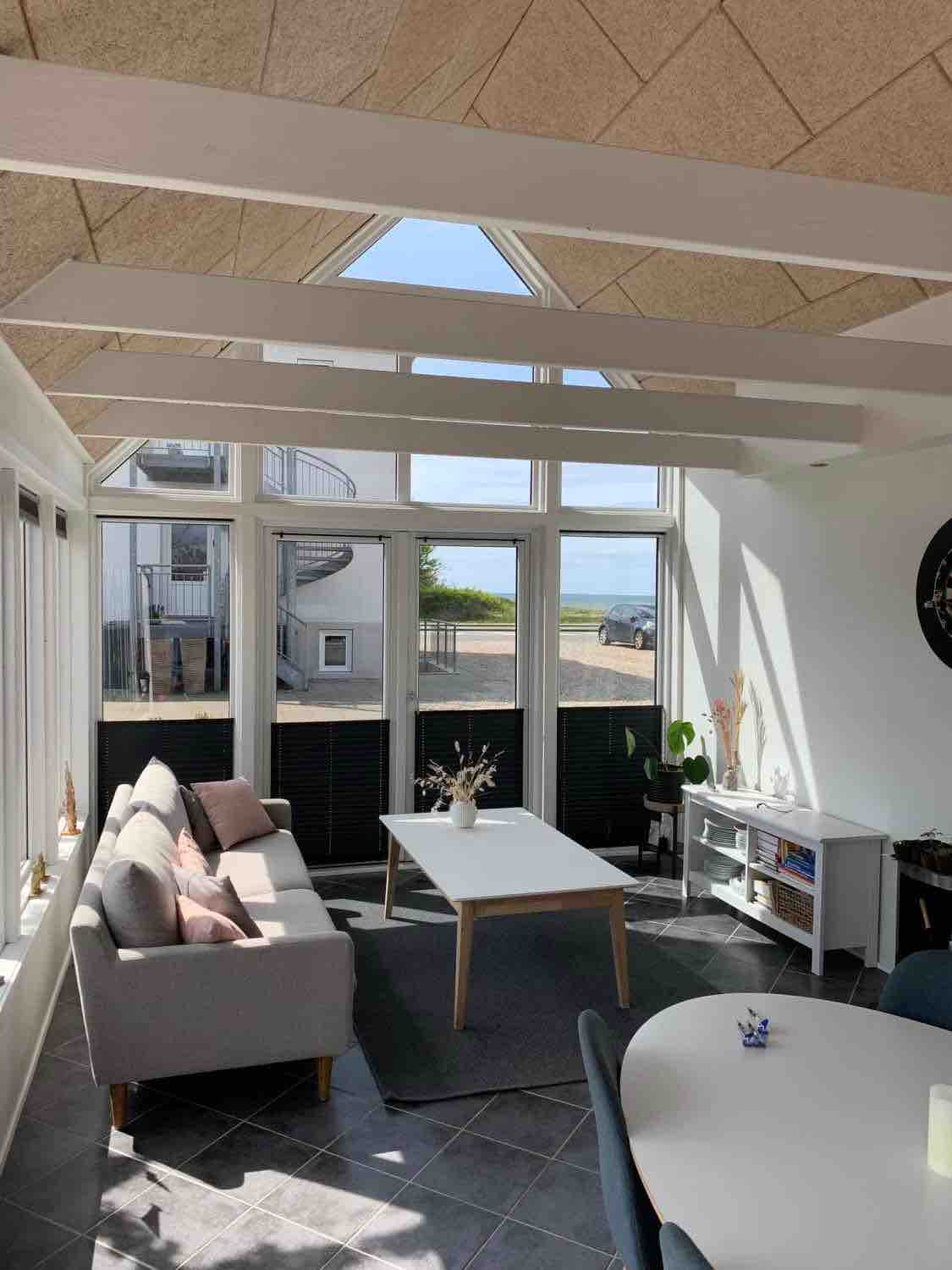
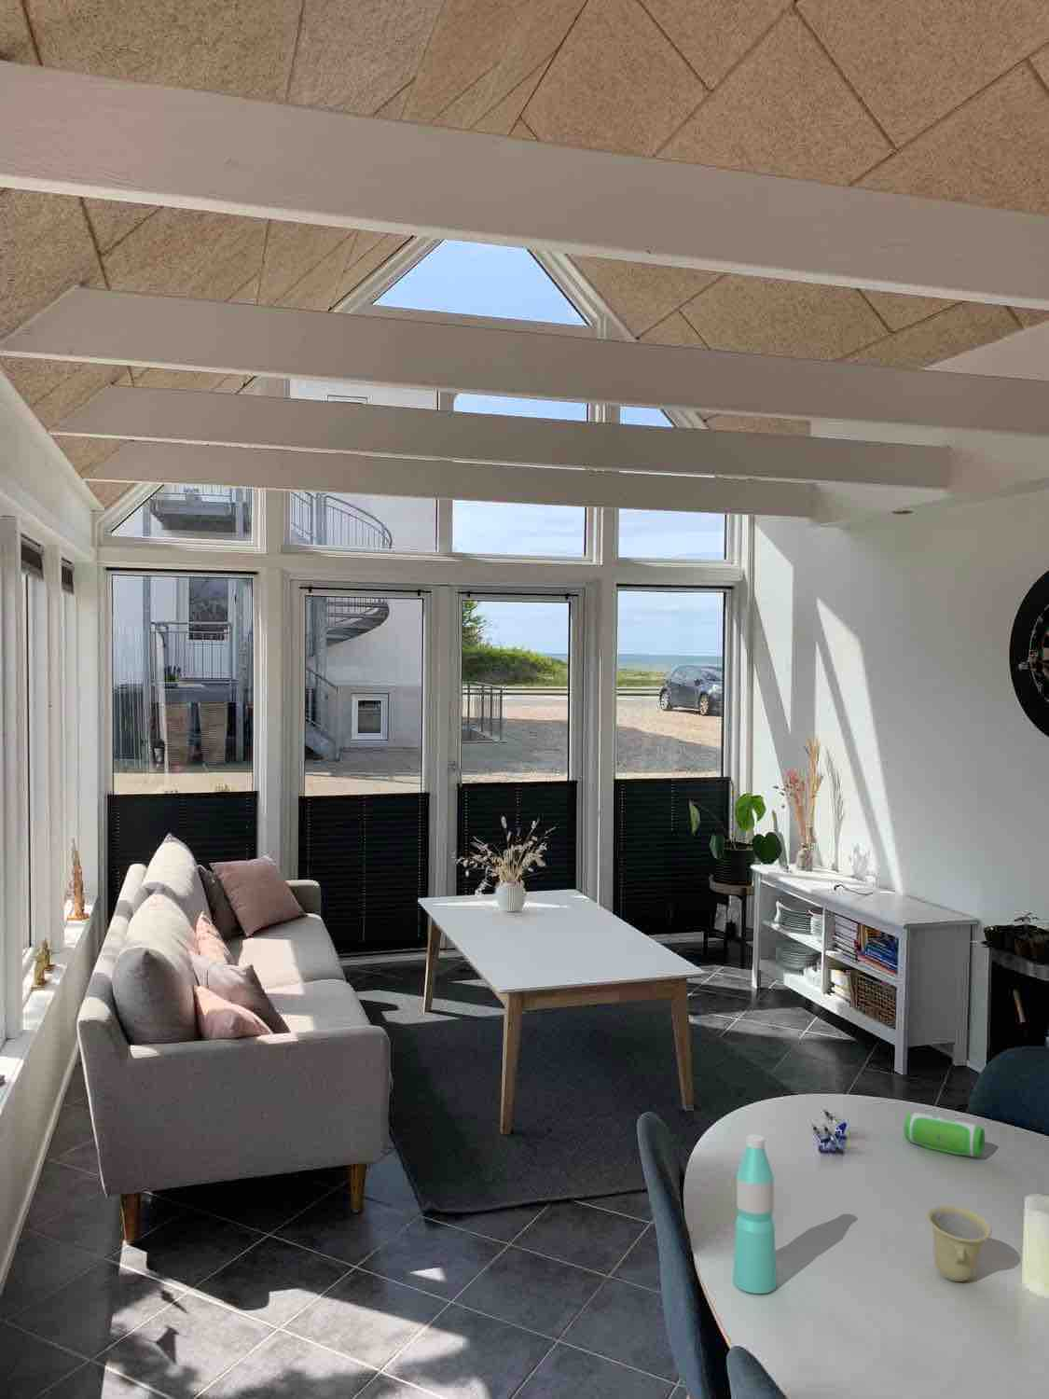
+ water bottle [732,1134,778,1294]
+ speaker [904,1111,985,1158]
+ cup [926,1205,993,1282]
